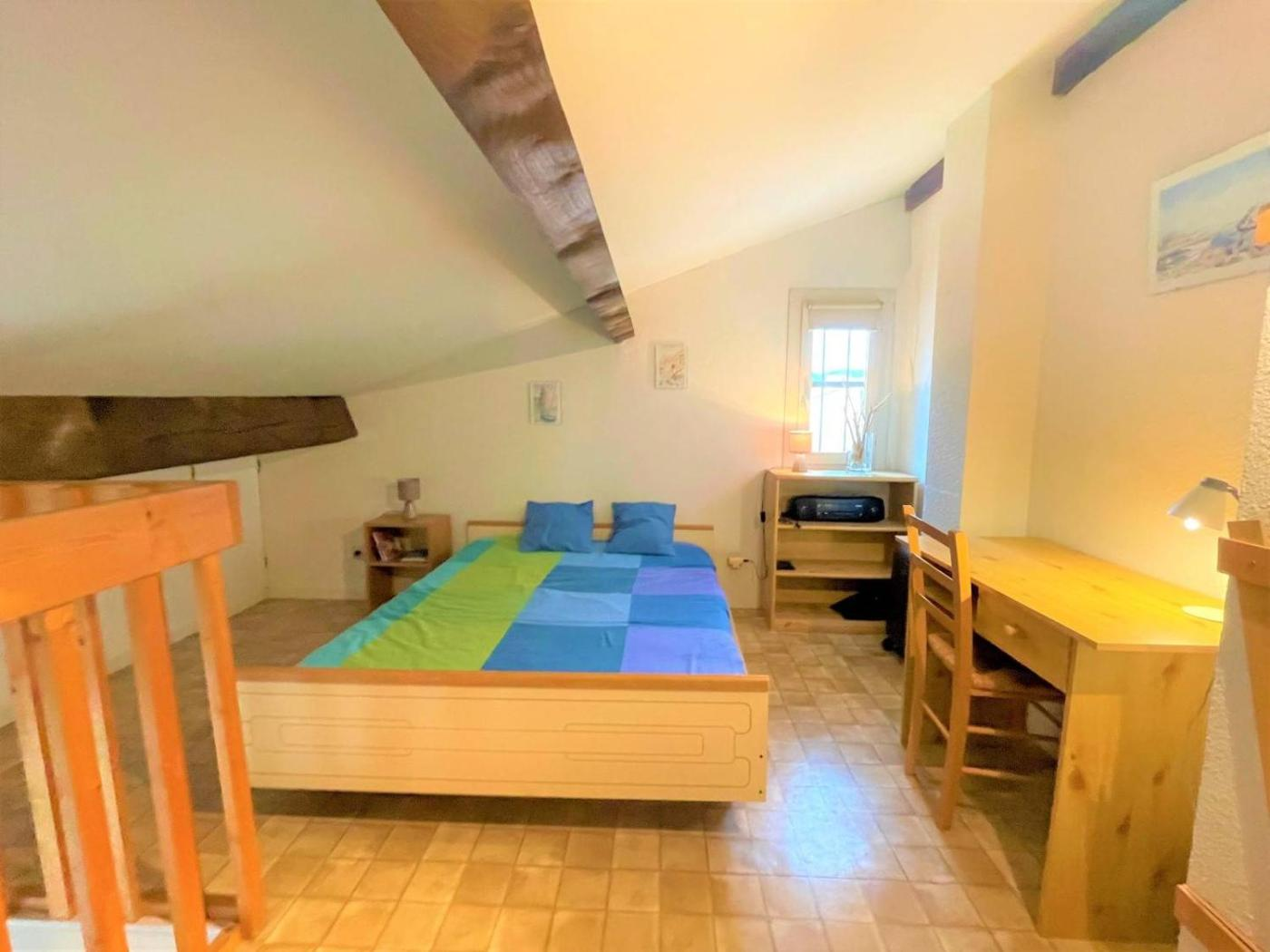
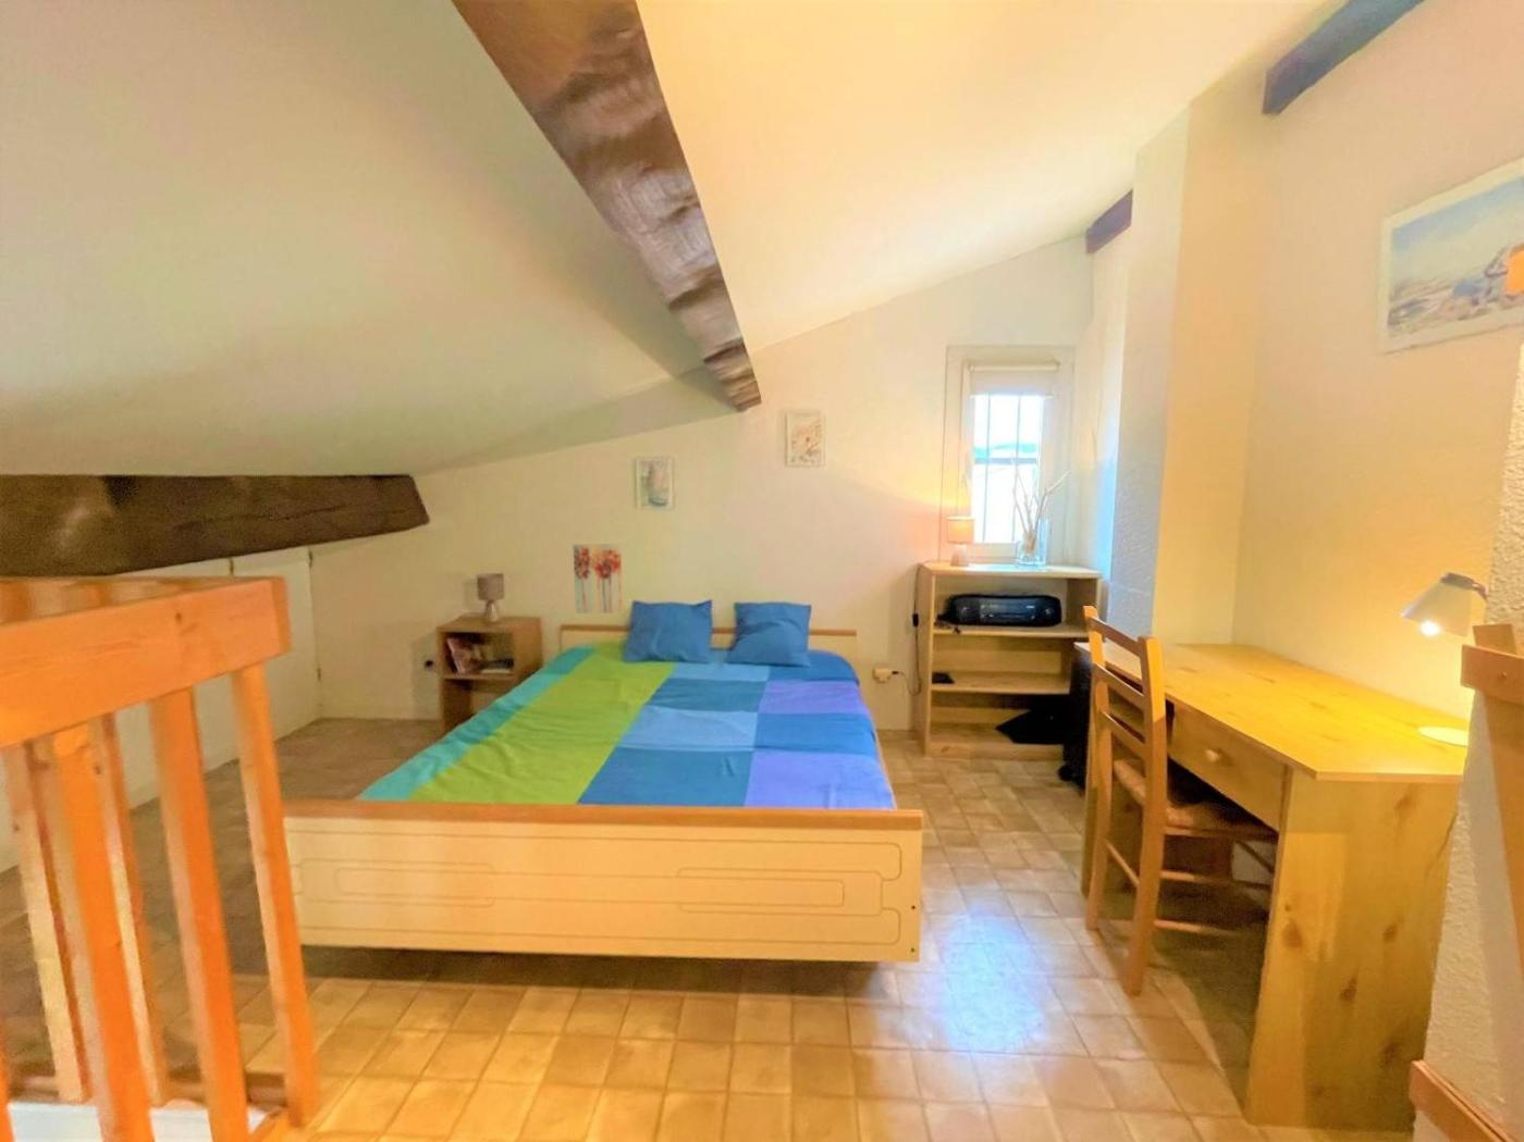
+ wall art [571,542,624,614]
